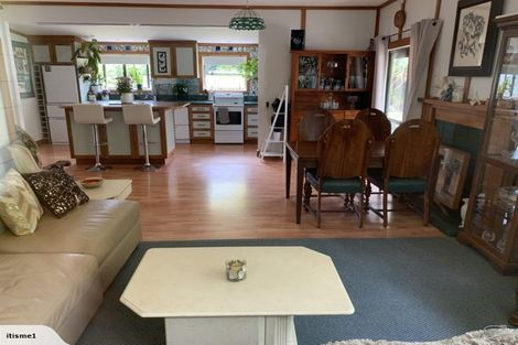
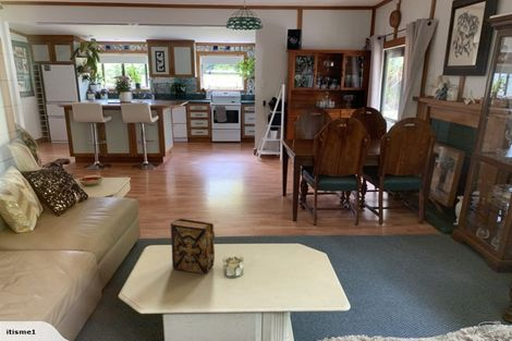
+ book [170,218,216,275]
